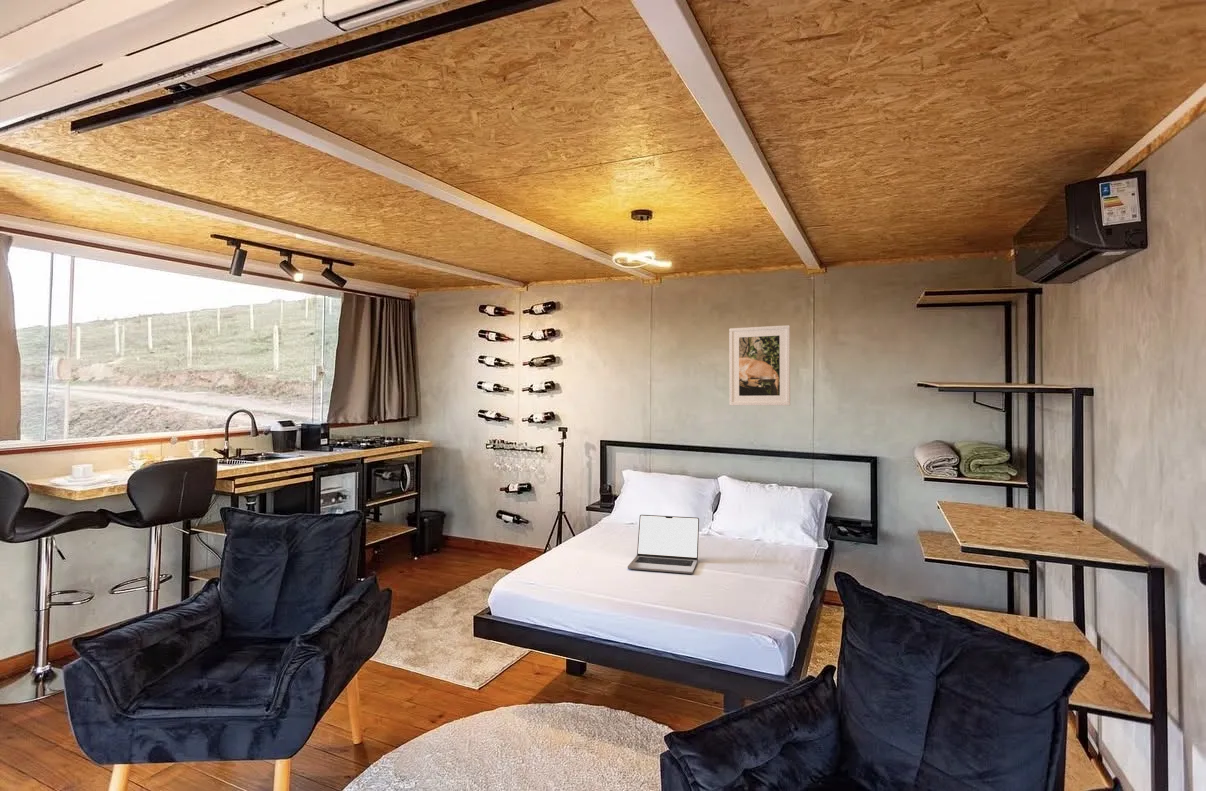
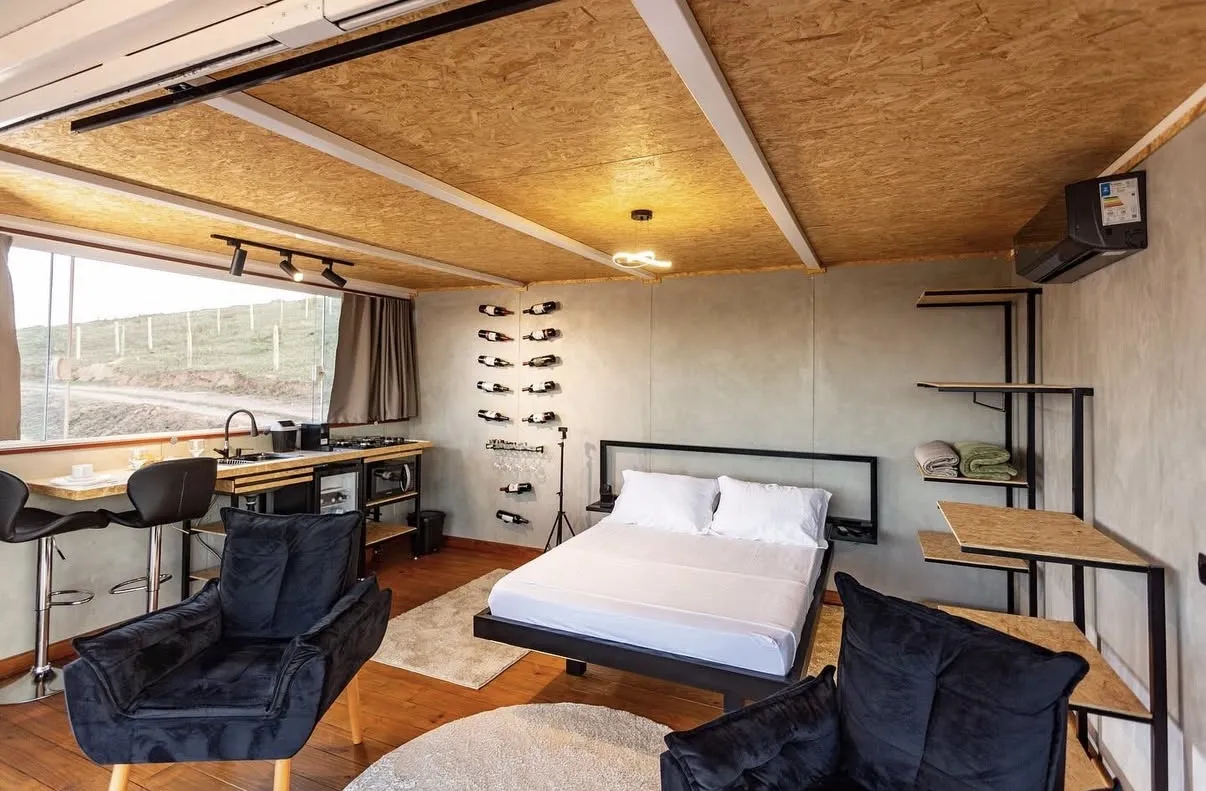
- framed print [728,324,791,406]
- laptop [627,514,700,575]
